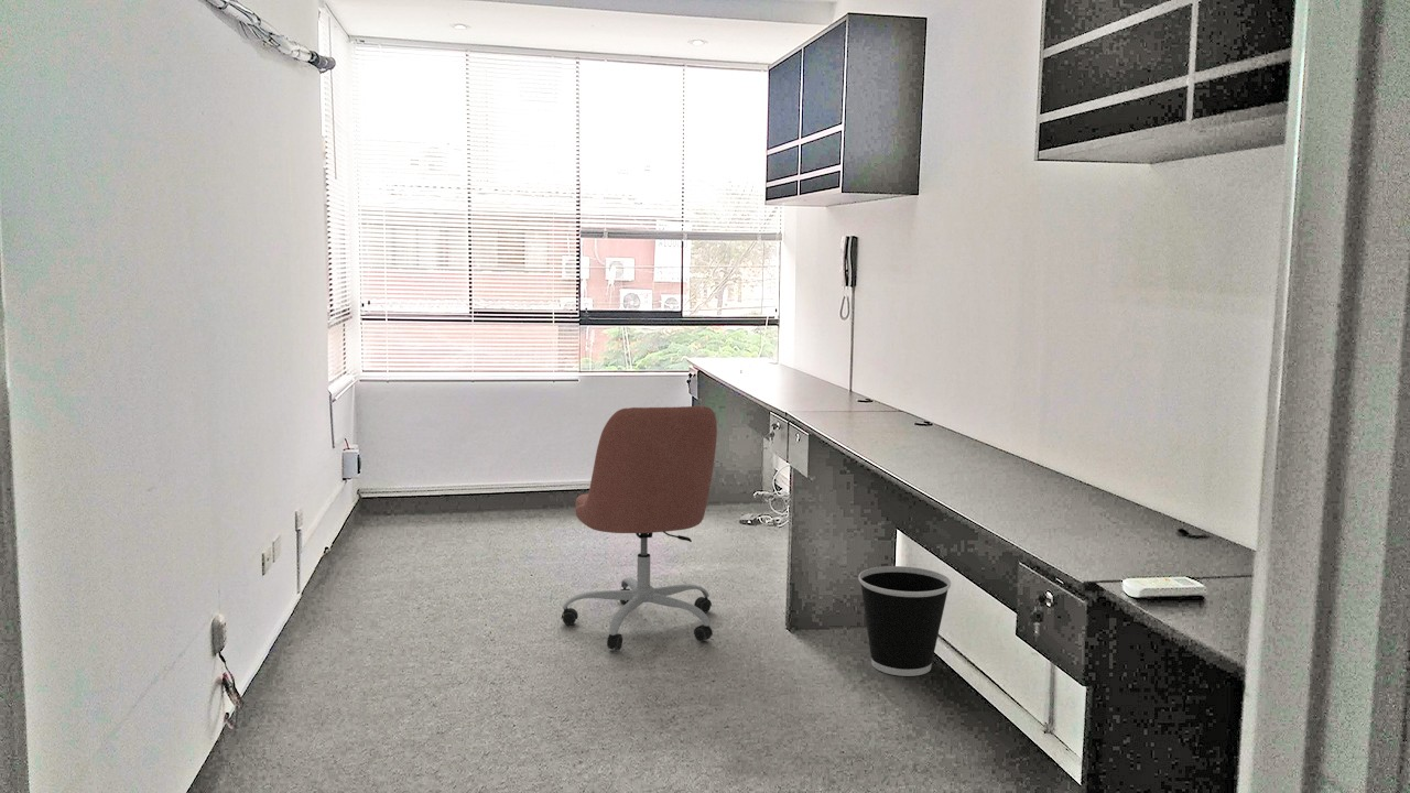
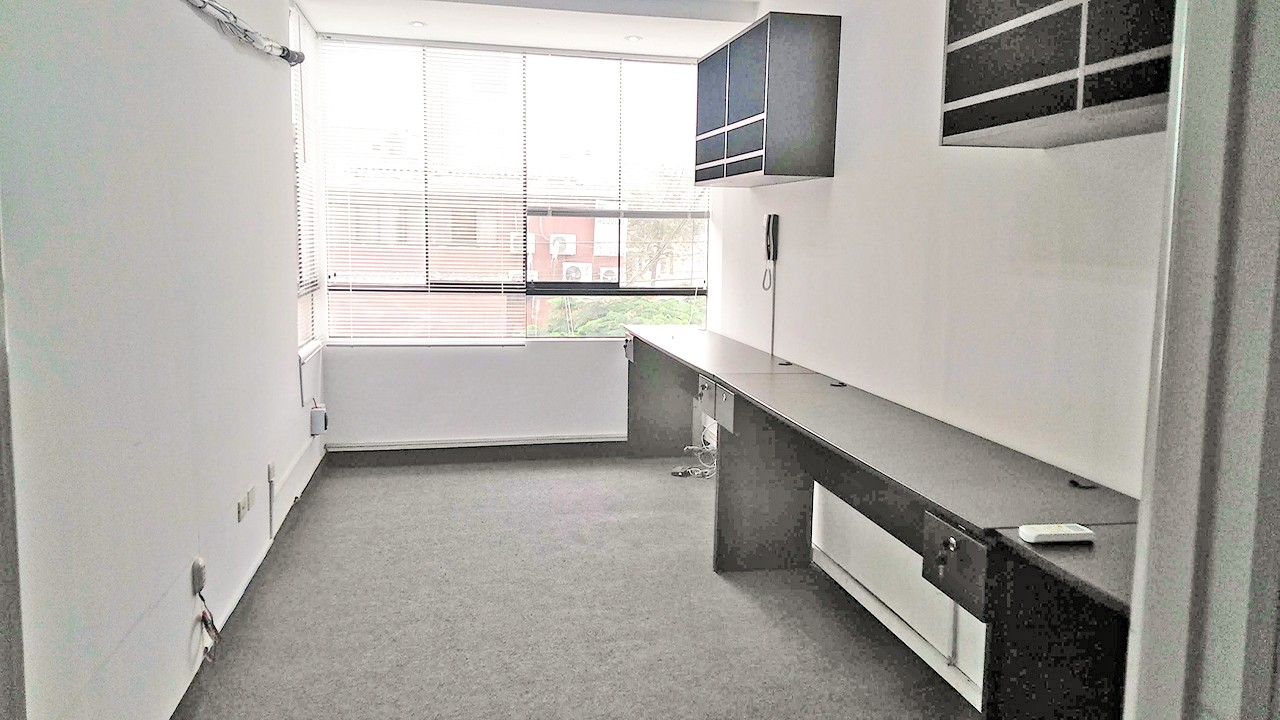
- wastebasket [857,565,952,677]
- office chair [560,405,718,651]
